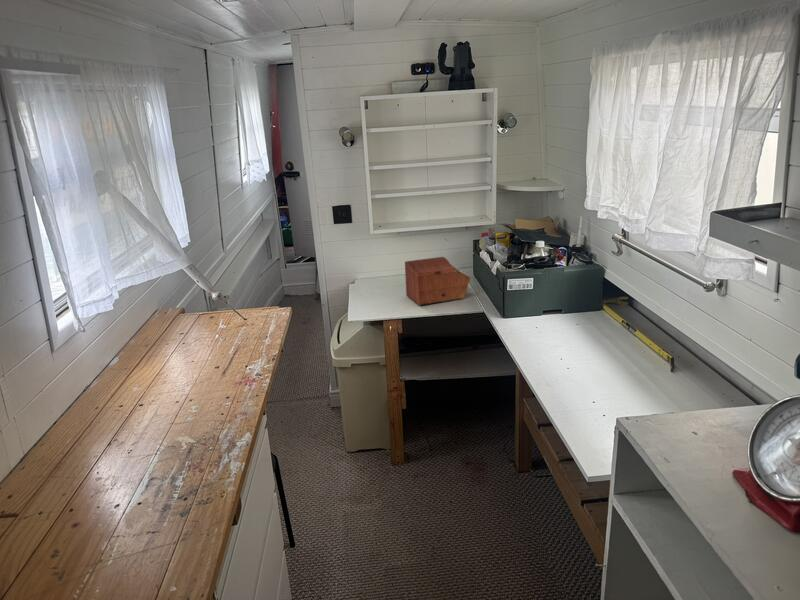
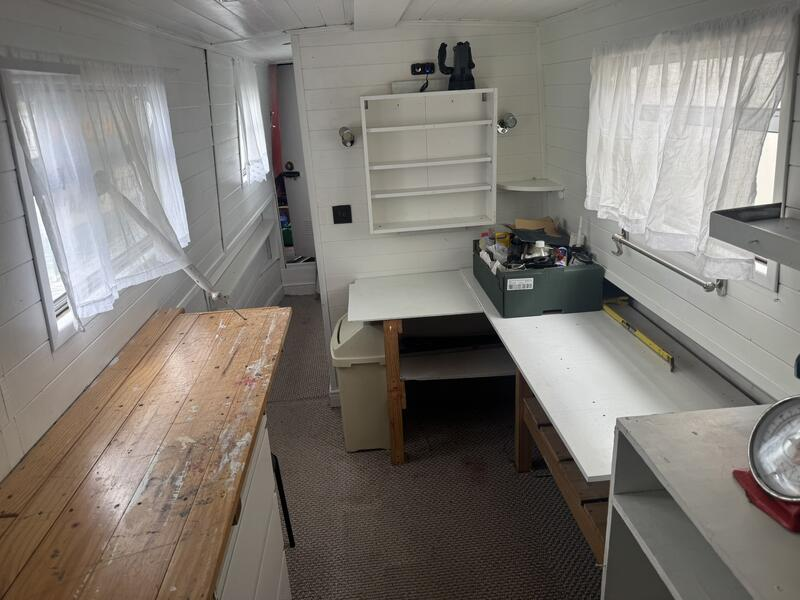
- sewing box [404,256,471,306]
